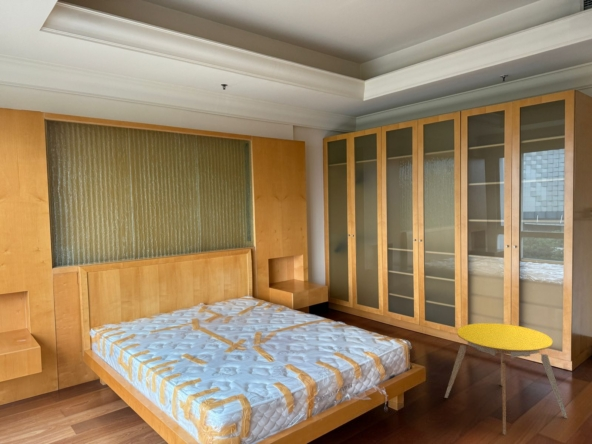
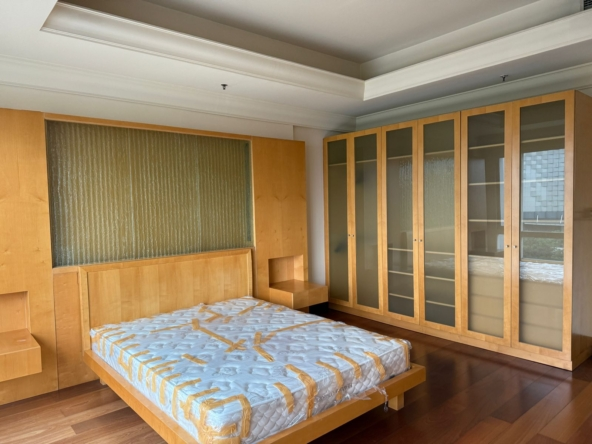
- stool [444,322,568,436]
